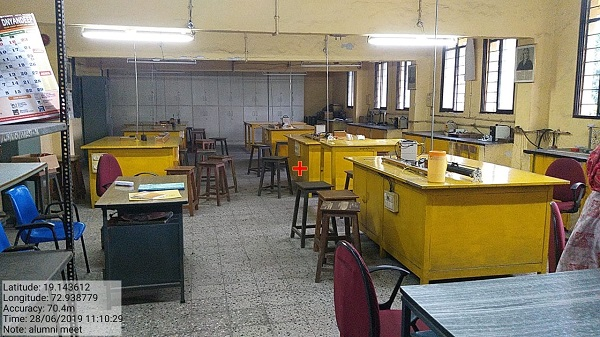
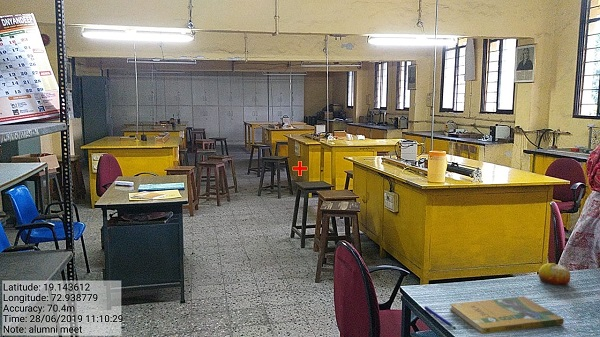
+ fruit [538,262,571,286]
+ booklet [449,295,565,335]
+ pen [424,306,457,330]
